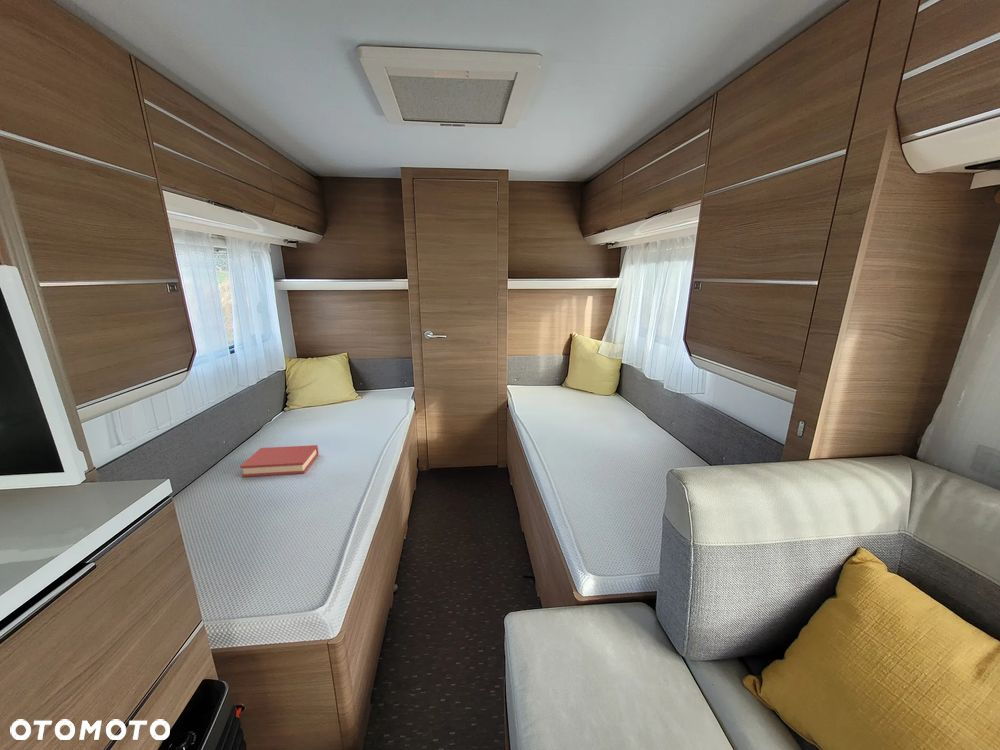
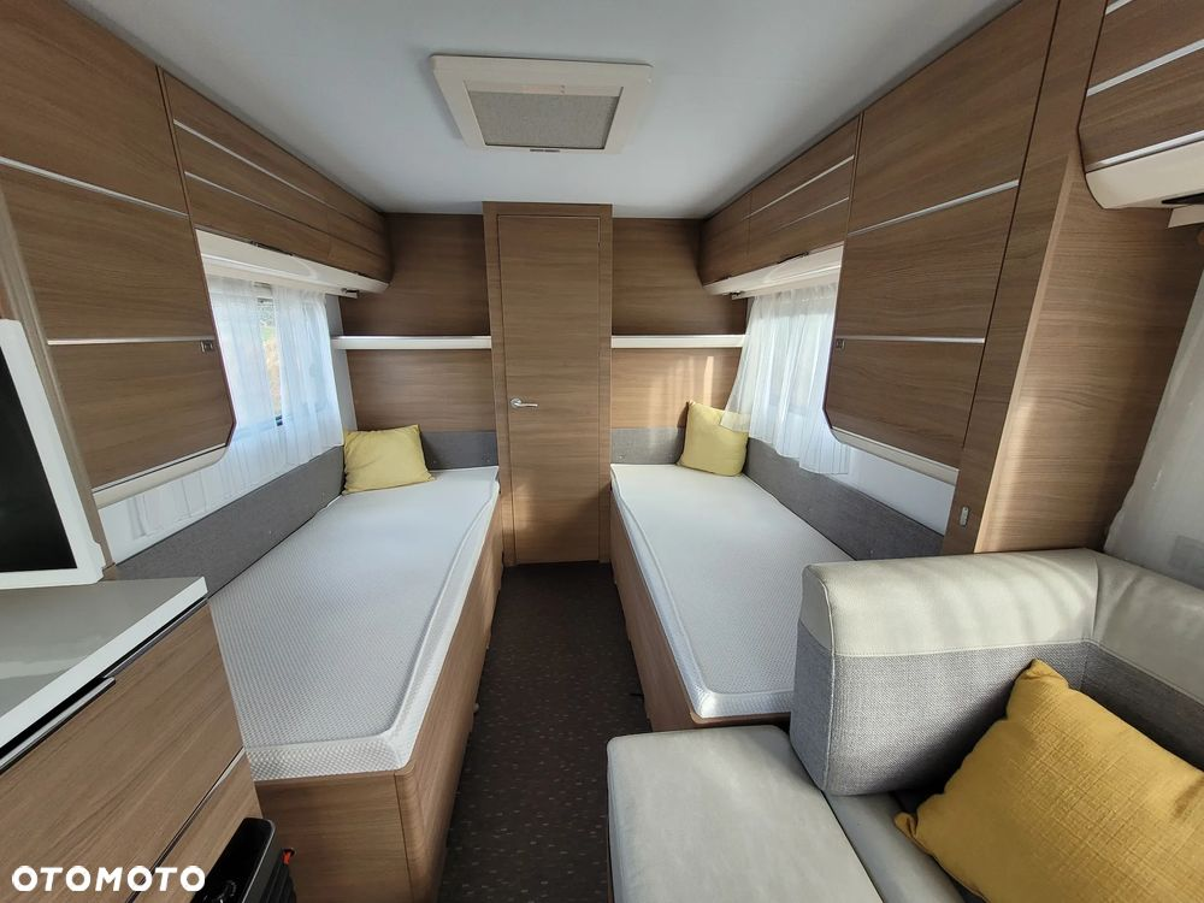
- hardback book [239,444,320,478]
